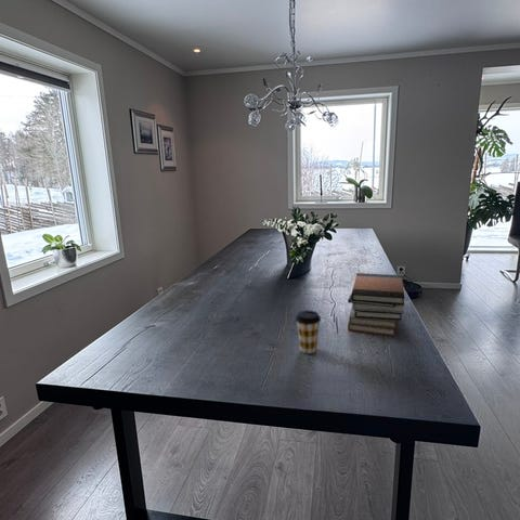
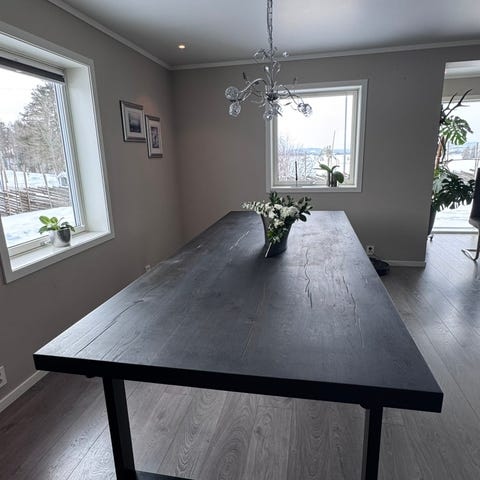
- book stack [347,272,406,337]
- coffee cup [295,310,322,354]
